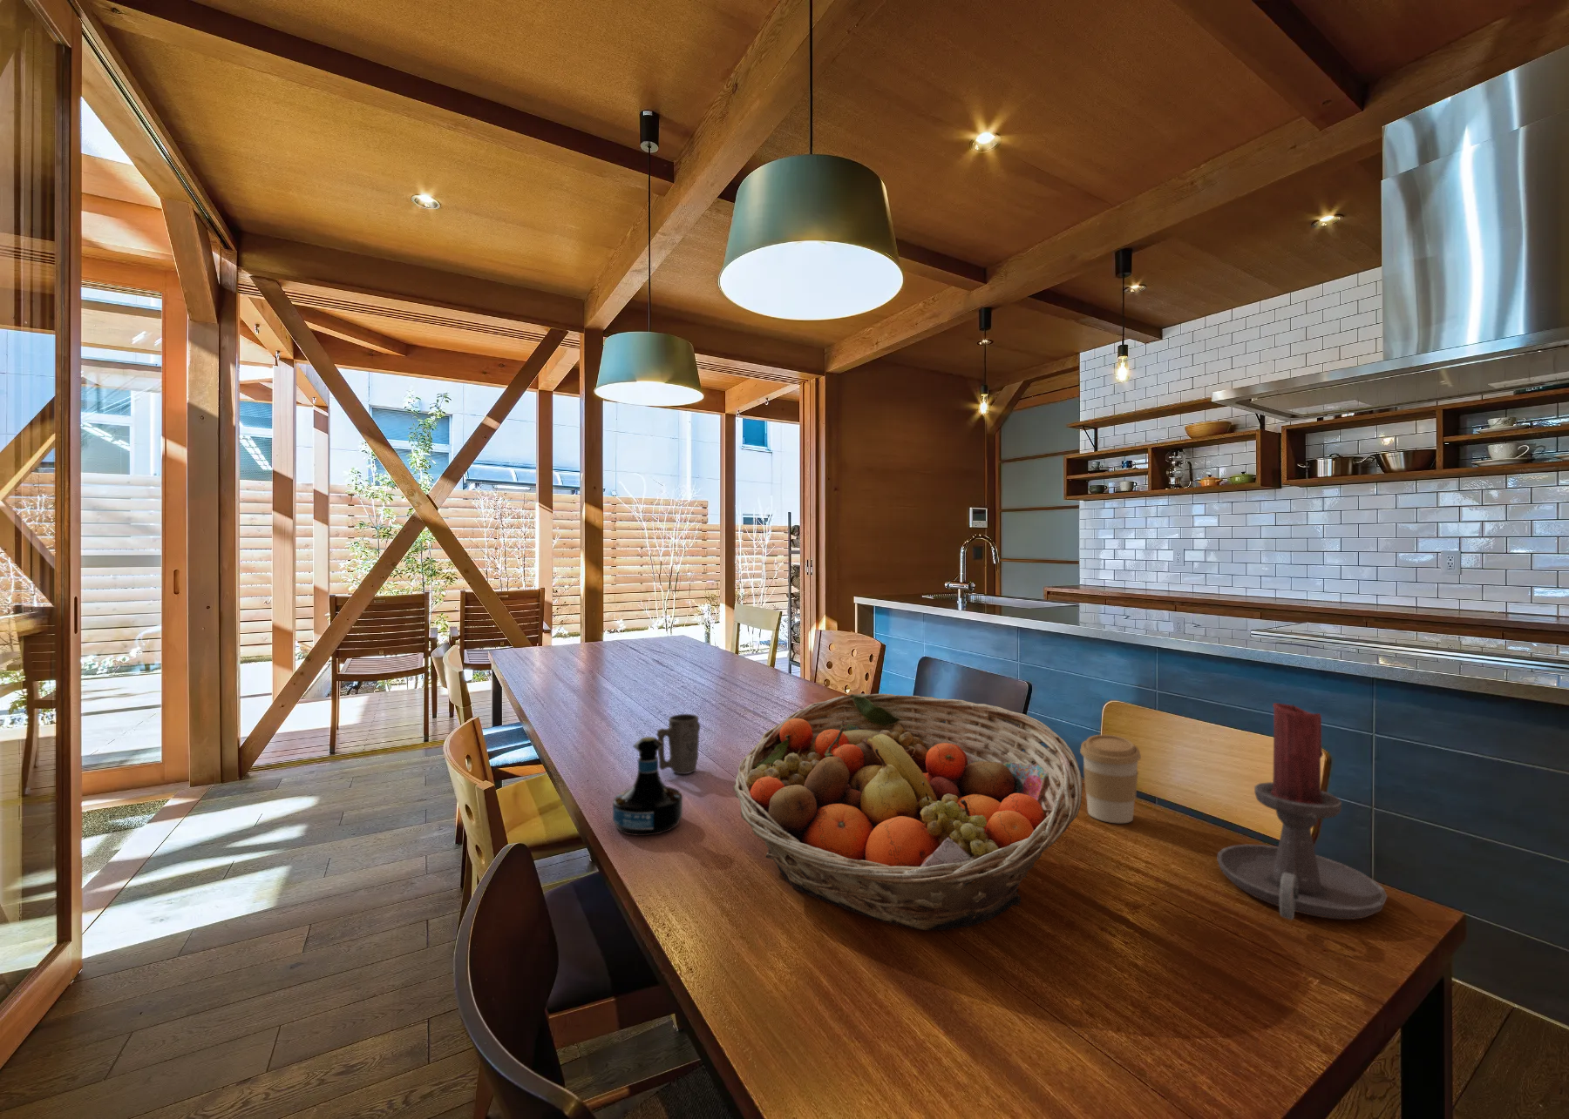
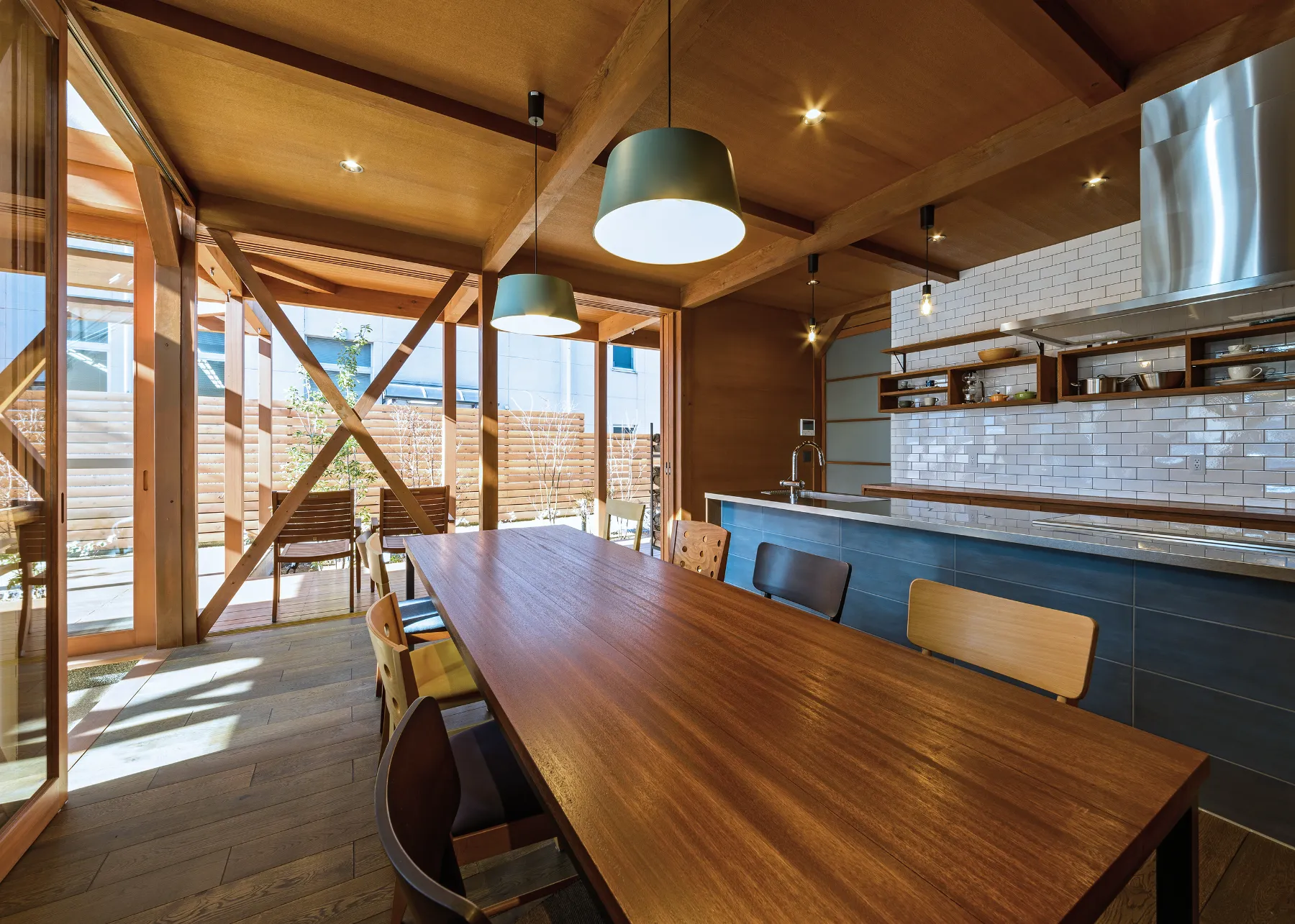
- fruit basket [732,693,1083,931]
- candle holder [1216,702,1387,922]
- tequila bottle [612,736,683,837]
- mug [655,713,700,775]
- coffee cup [1080,734,1141,824]
